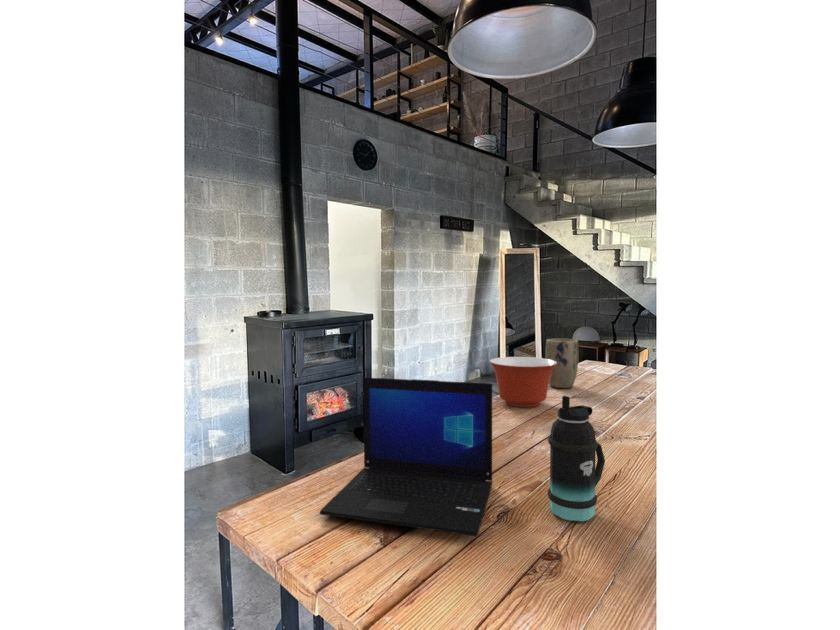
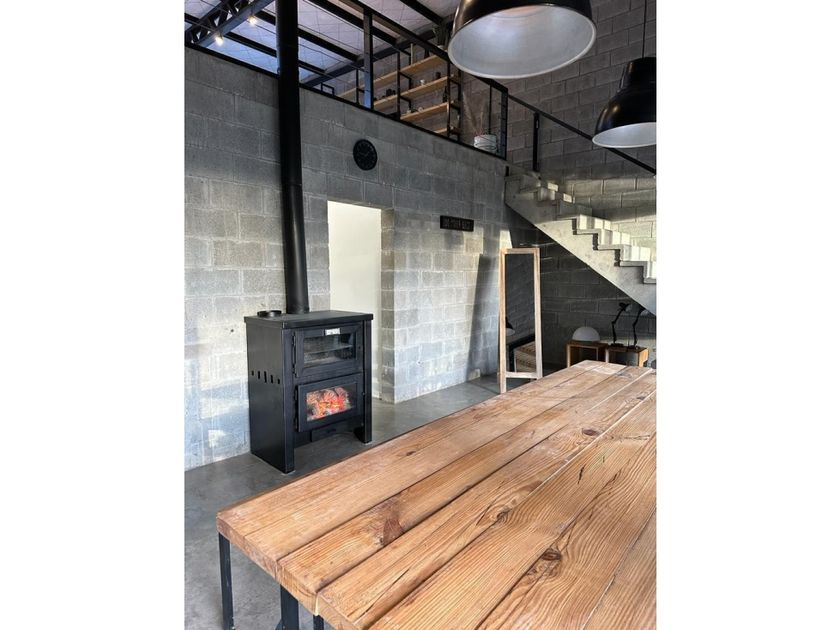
- mixing bowl [488,356,557,408]
- plant pot [545,338,579,389]
- bottle [547,395,606,522]
- laptop [319,376,494,537]
